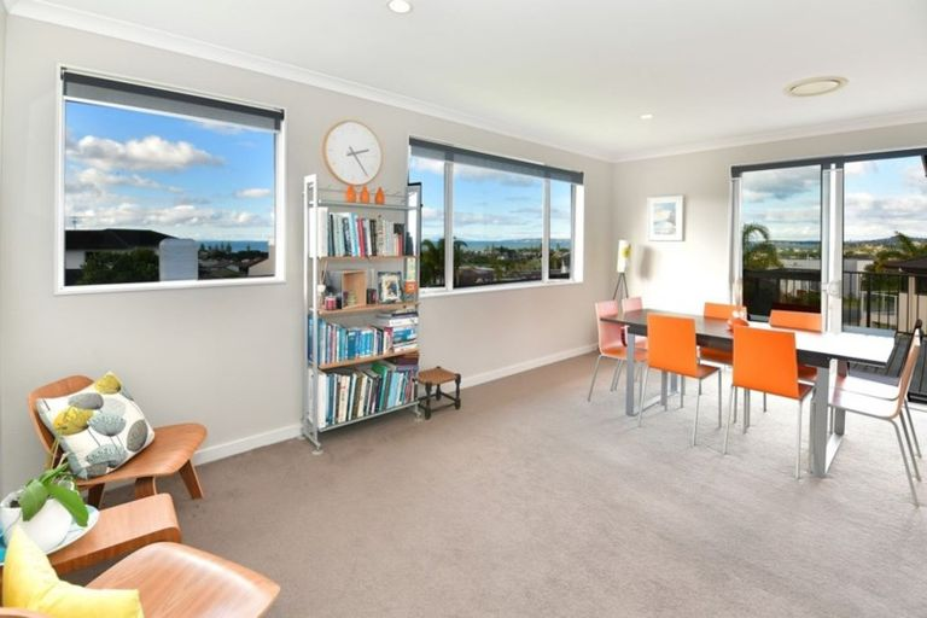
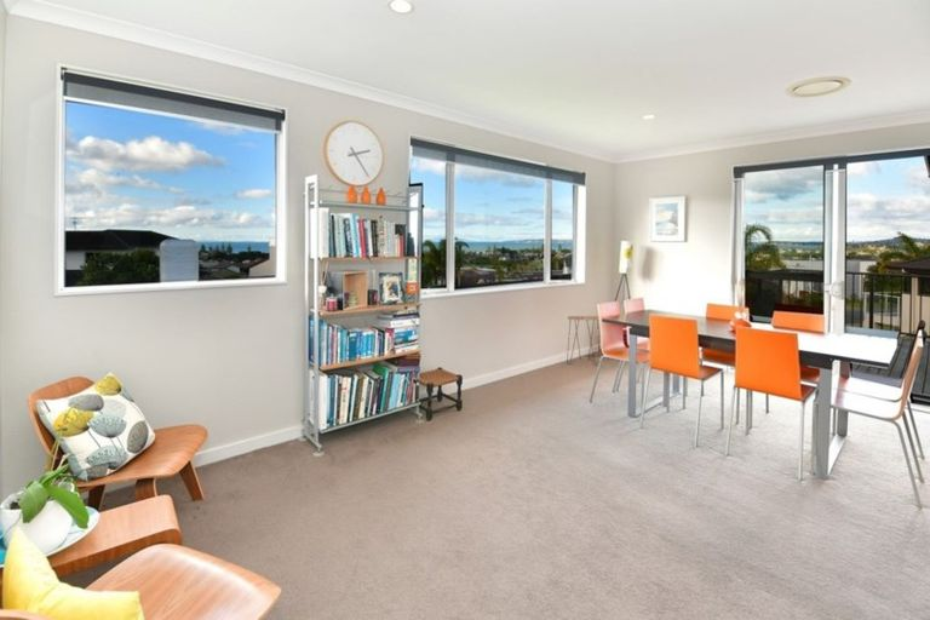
+ side table [566,315,601,366]
